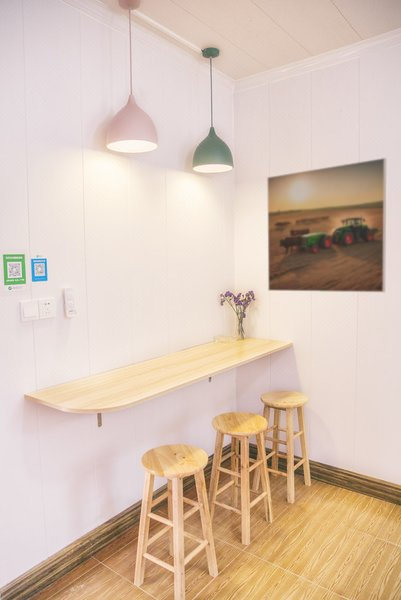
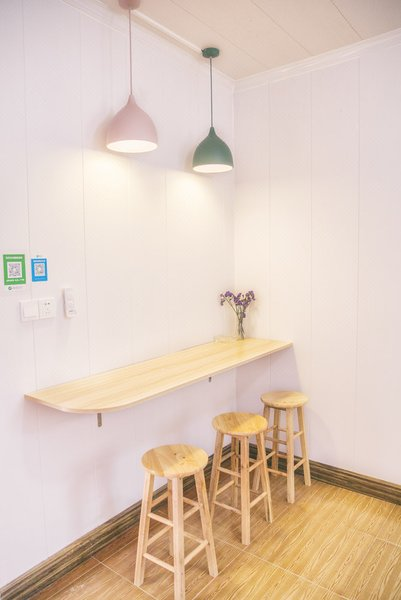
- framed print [266,157,387,293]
